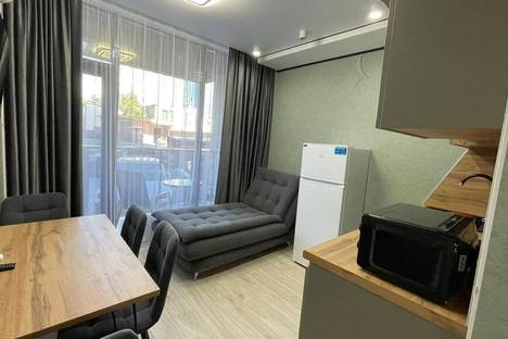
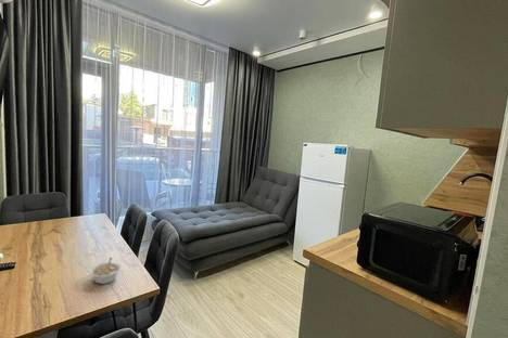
+ legume [88,257,122,285]
